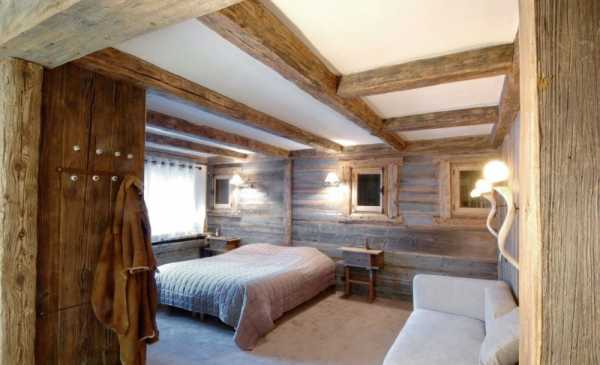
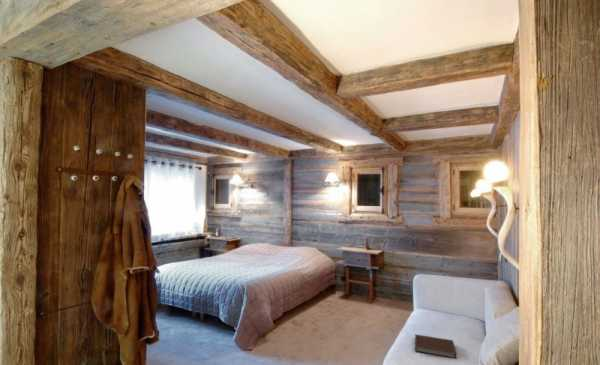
+ notebook [414,333,458,360]
